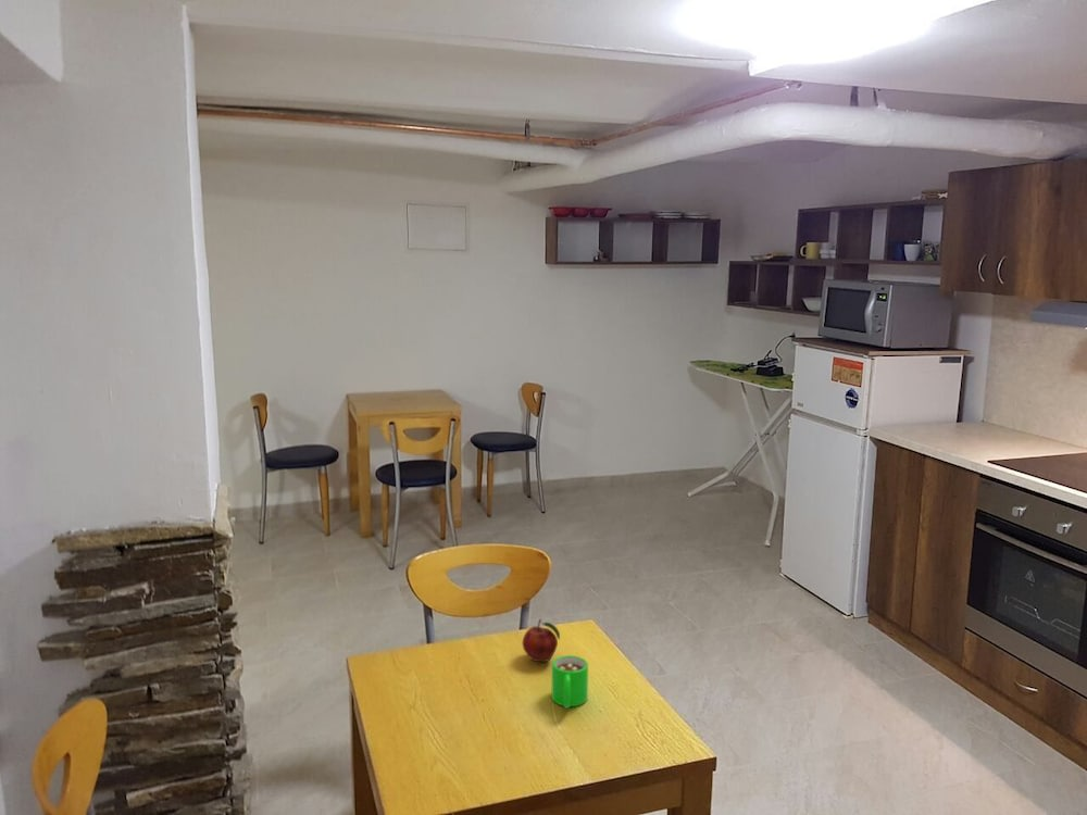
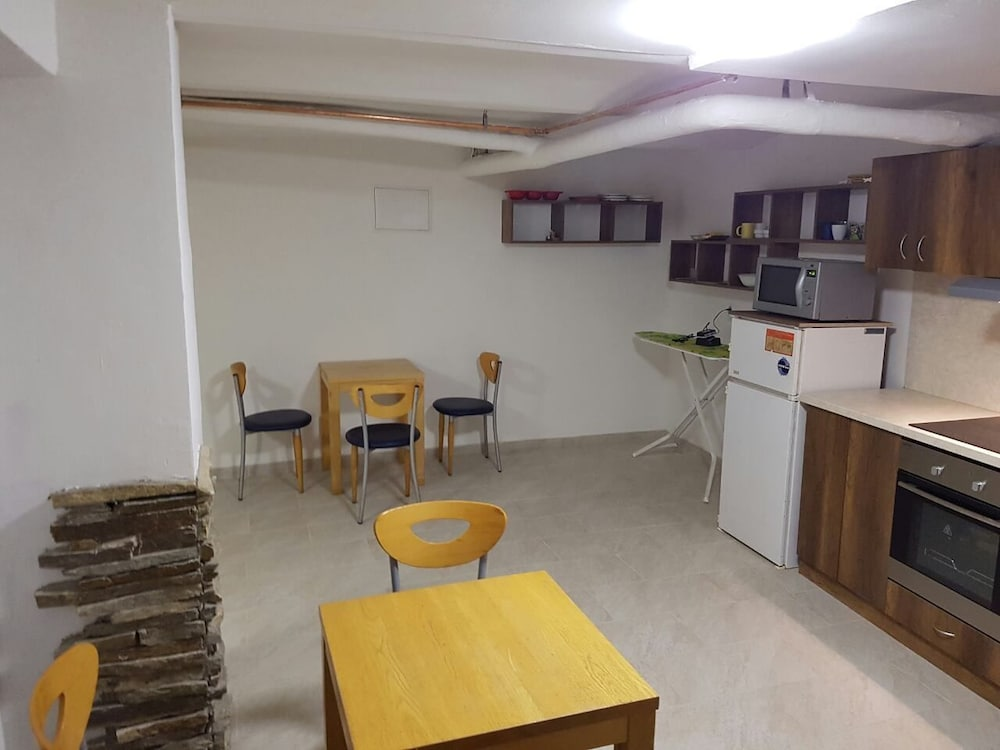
- mug [550,654,589,710]
- fruit [522,618,561,663]
